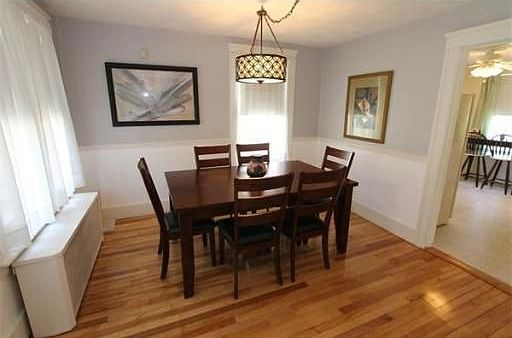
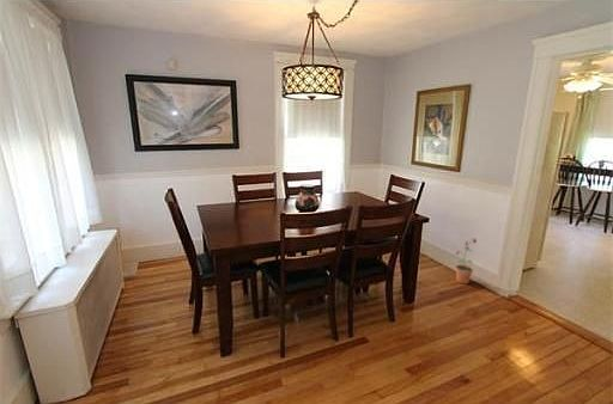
+ potted plant [454,237,478,284]
